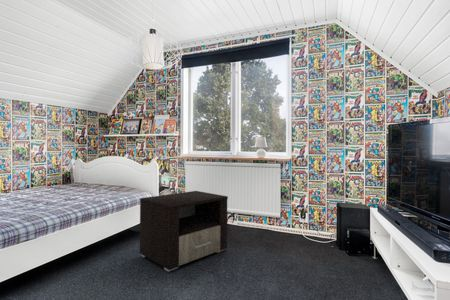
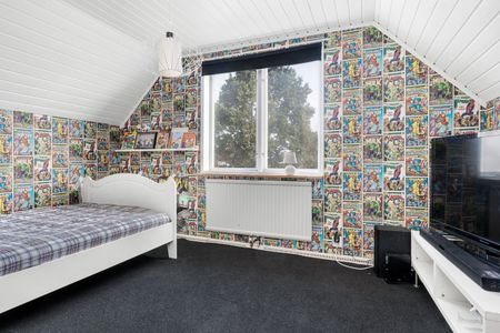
- nightstand [139,190,229,273]
